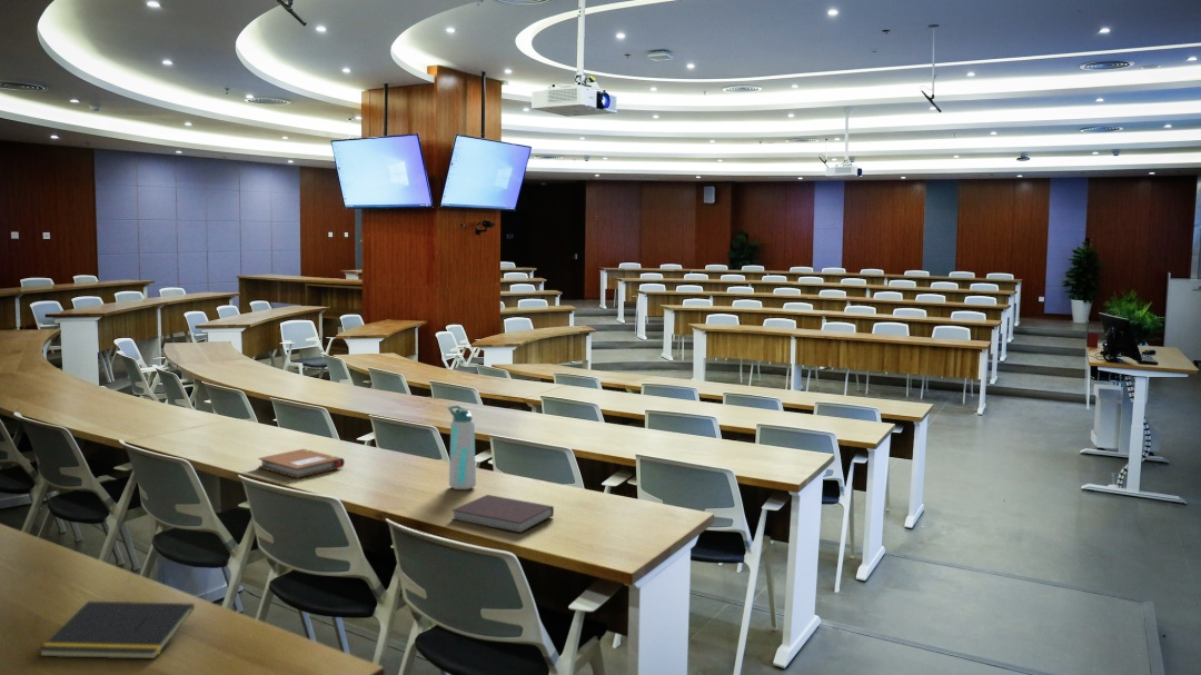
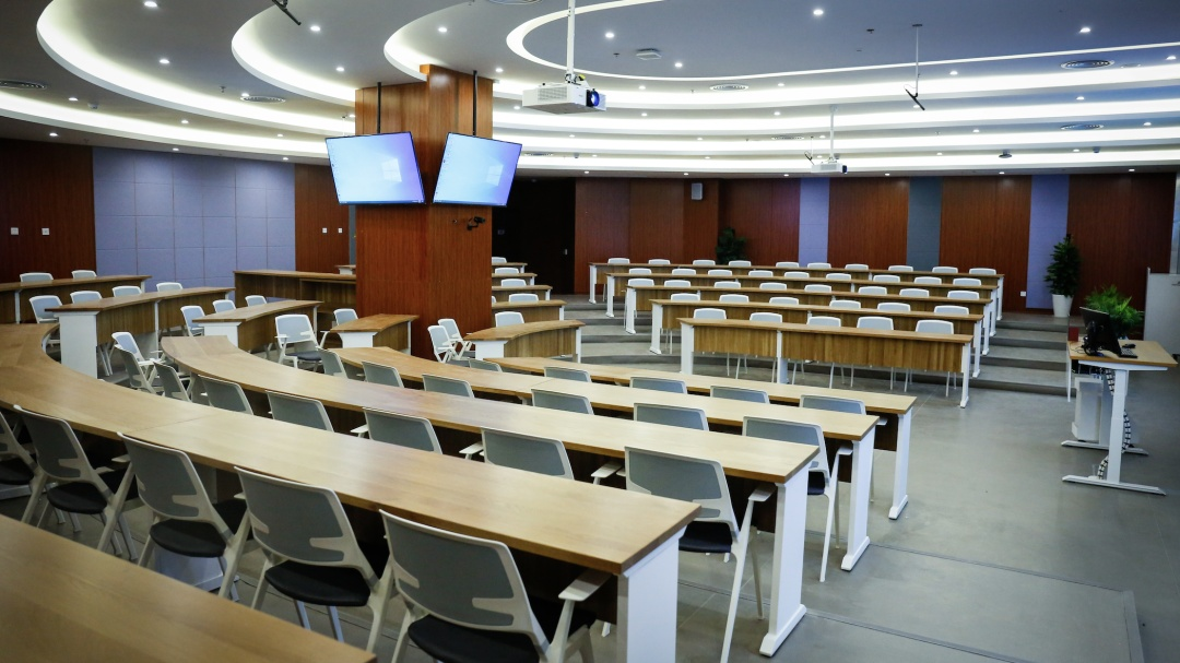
- notepad [38,600,196,659]
- notebook [257,448,346,479]
- water bottle [447,405,477,490]
- notebook [450,494,555,534]
